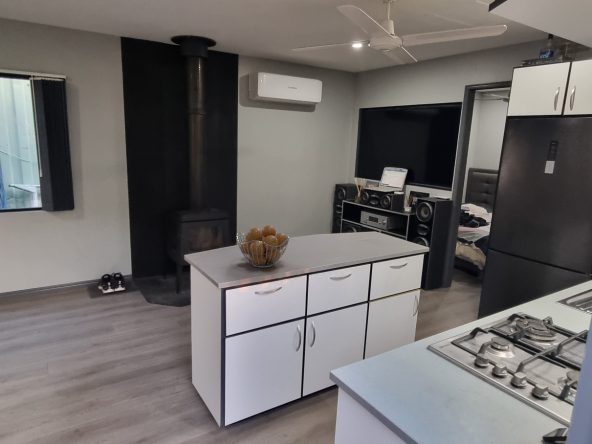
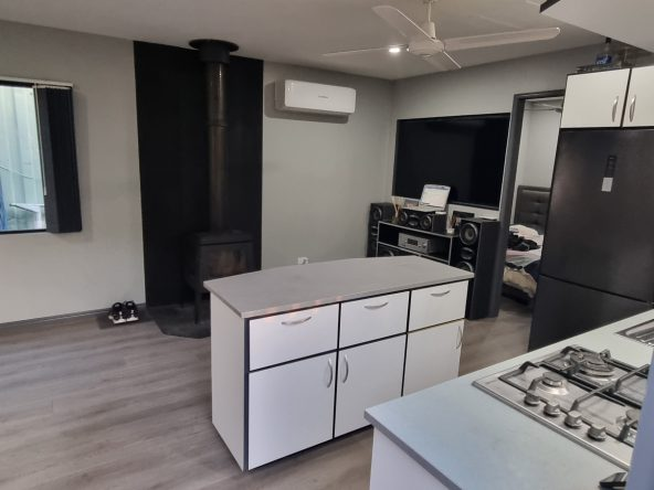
- fruit basket [236,224,291,269]
